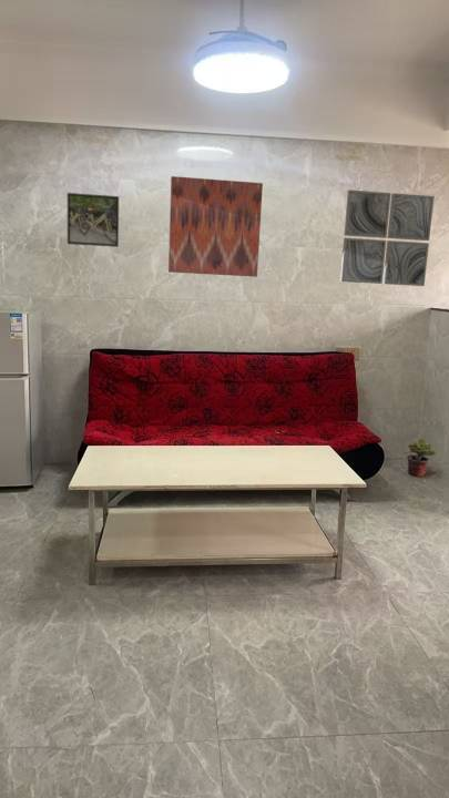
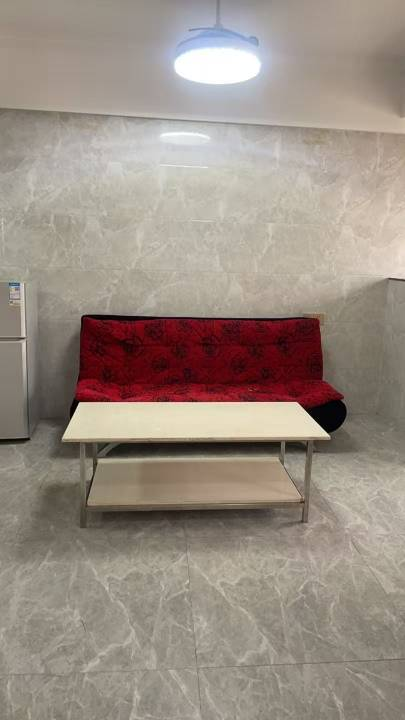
- wall art [167,175,264,278]
- potted plant [404,438,438,478]
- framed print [67,192,120,248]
- wall art [339,188,436,287]
